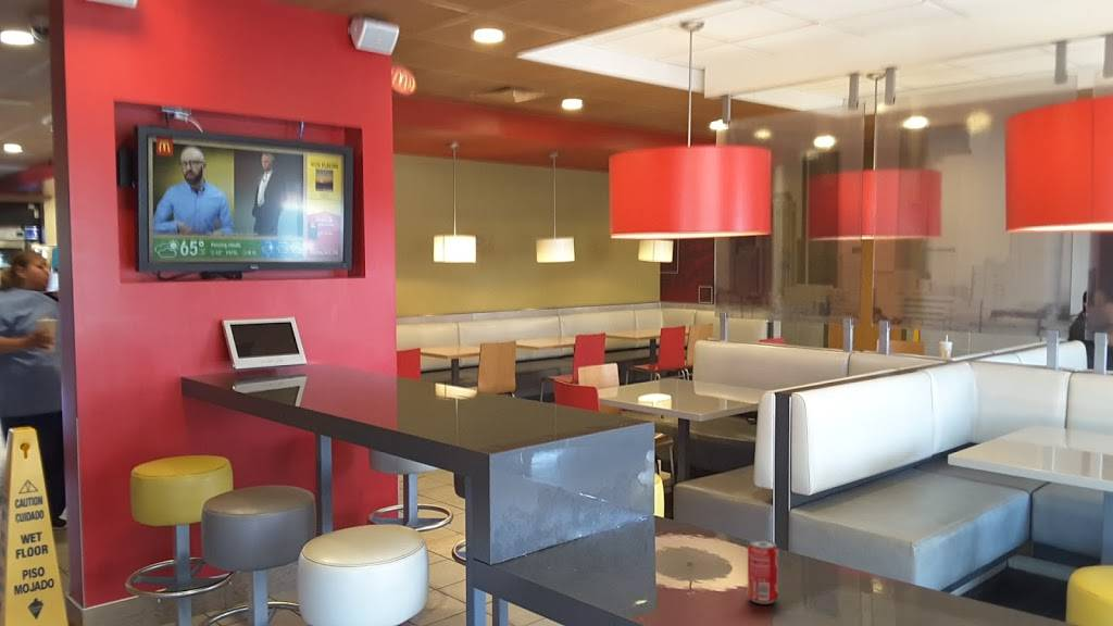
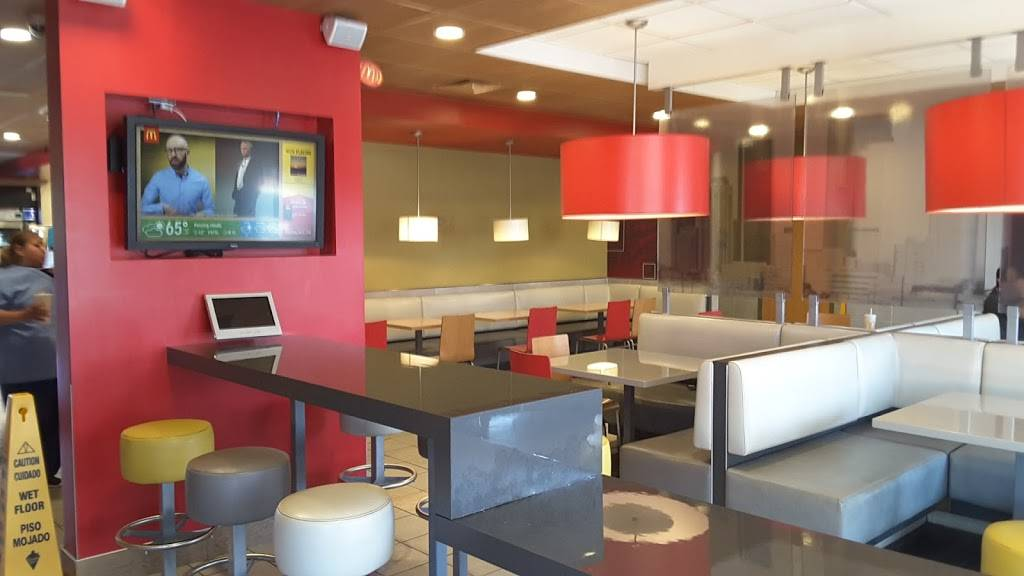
- soda can [746,538,779,605]
